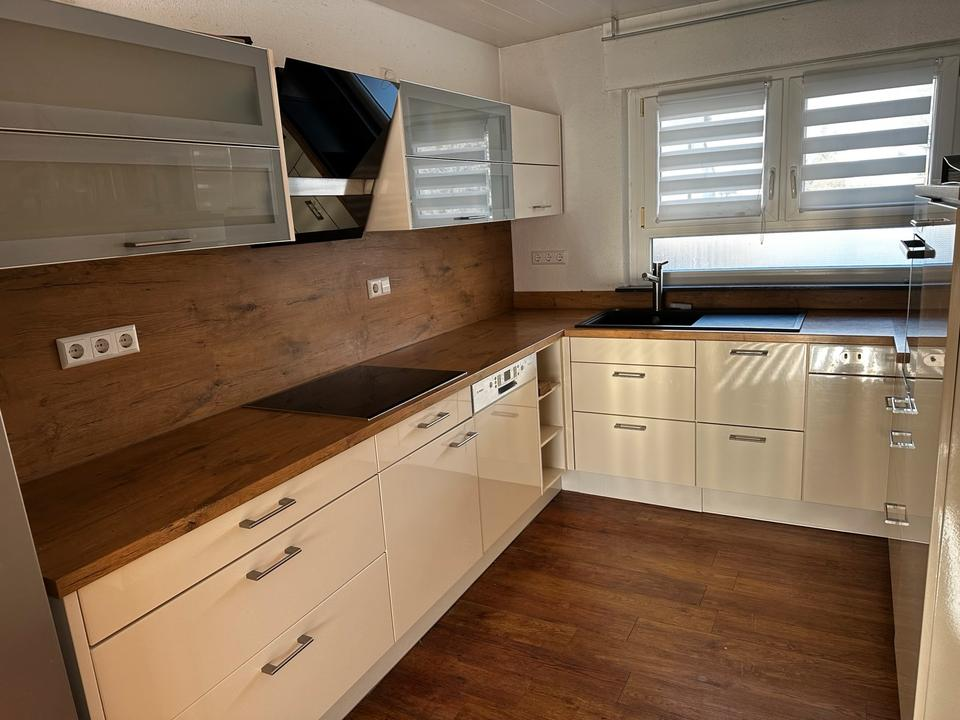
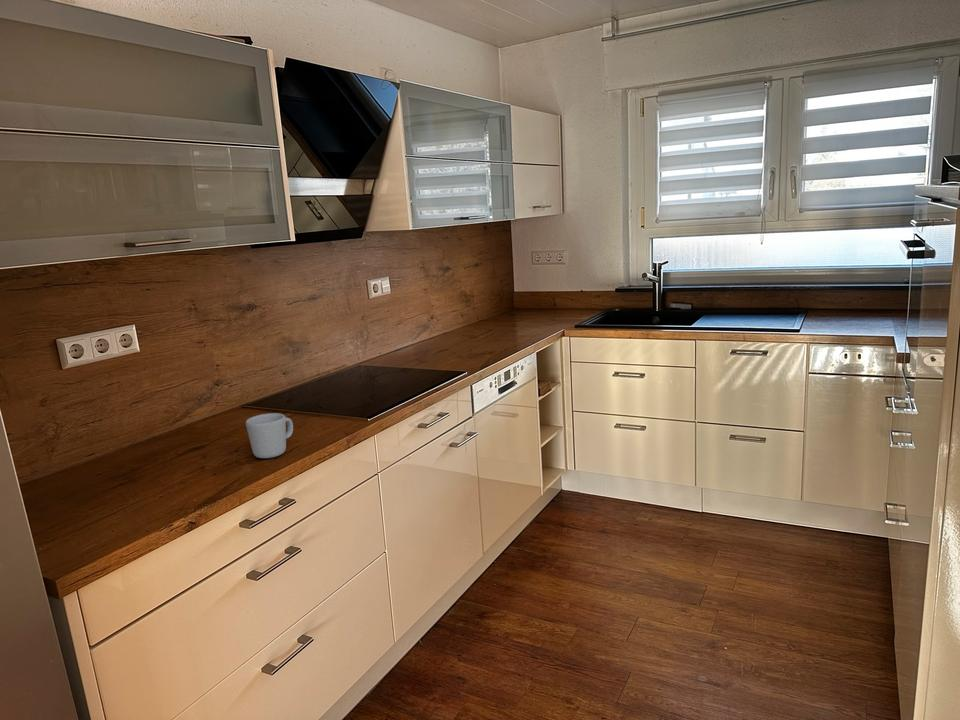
+ mug [245,412,294,459]
